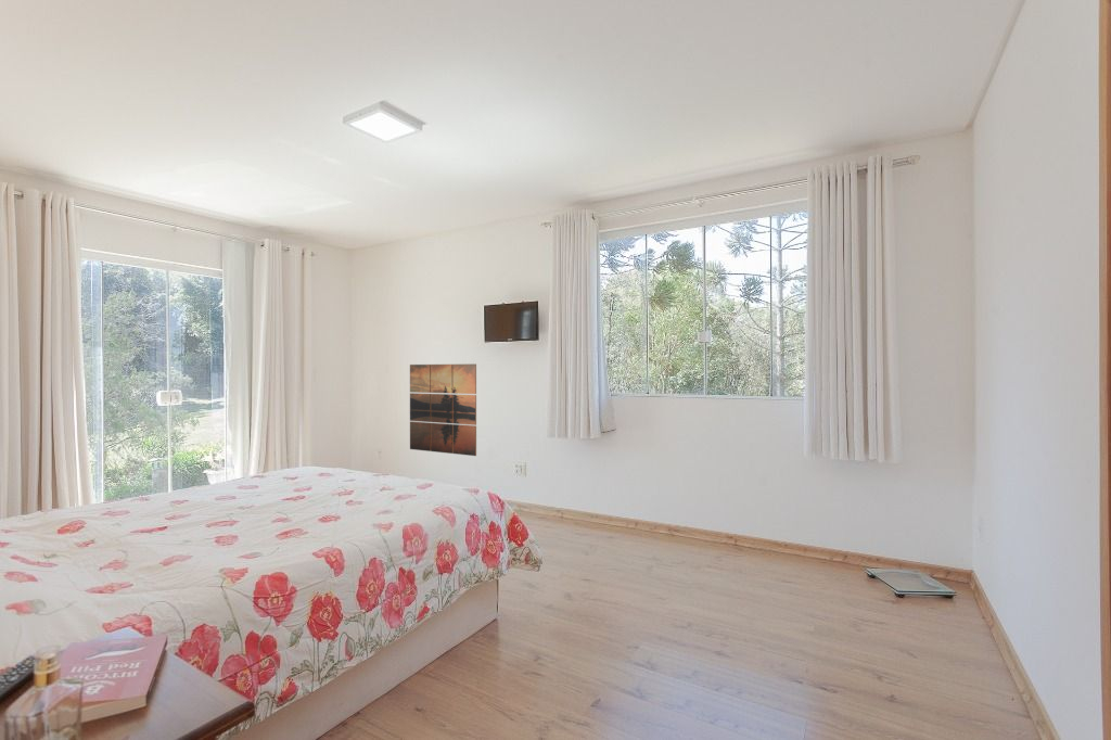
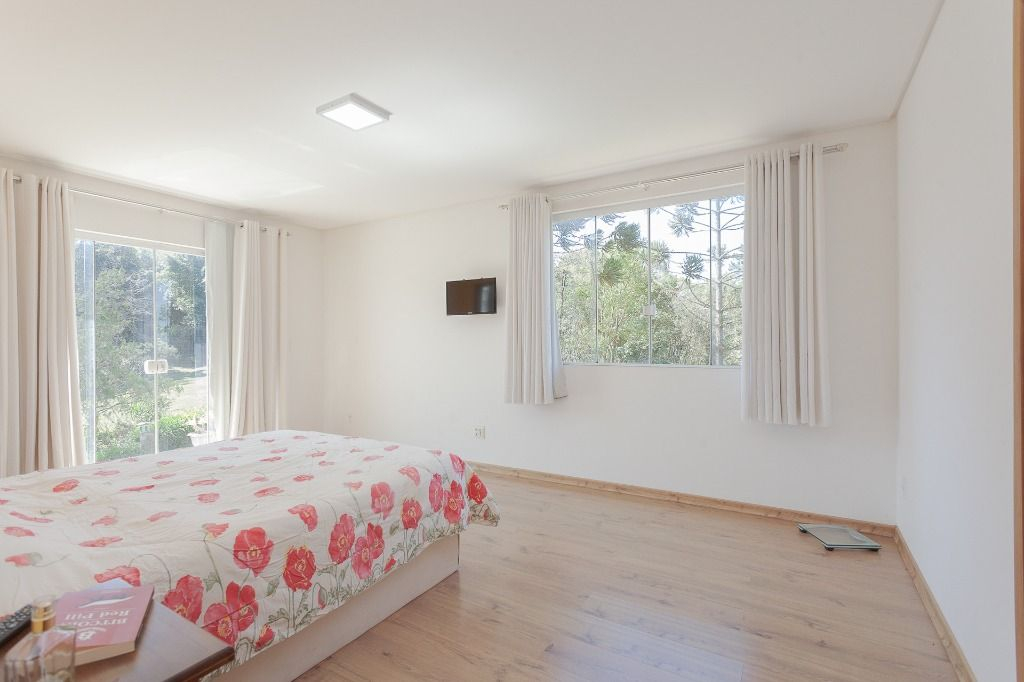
- wall art [409,362,477,457]
